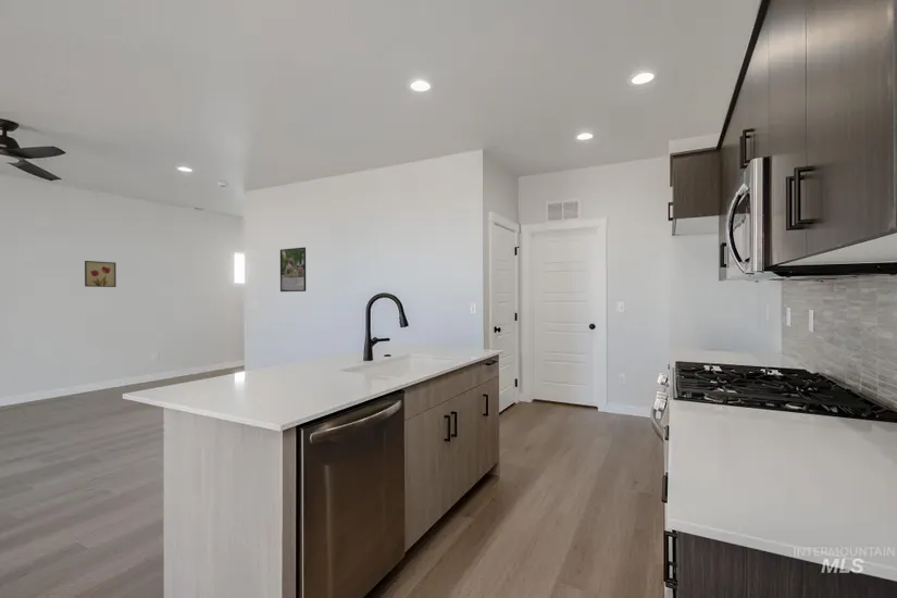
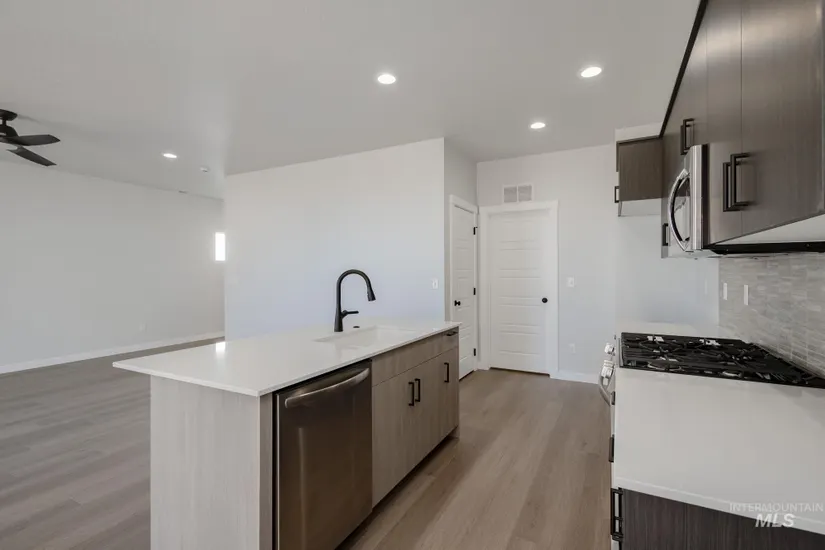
- wall art [84,260,117,288]
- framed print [279,246,307,292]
